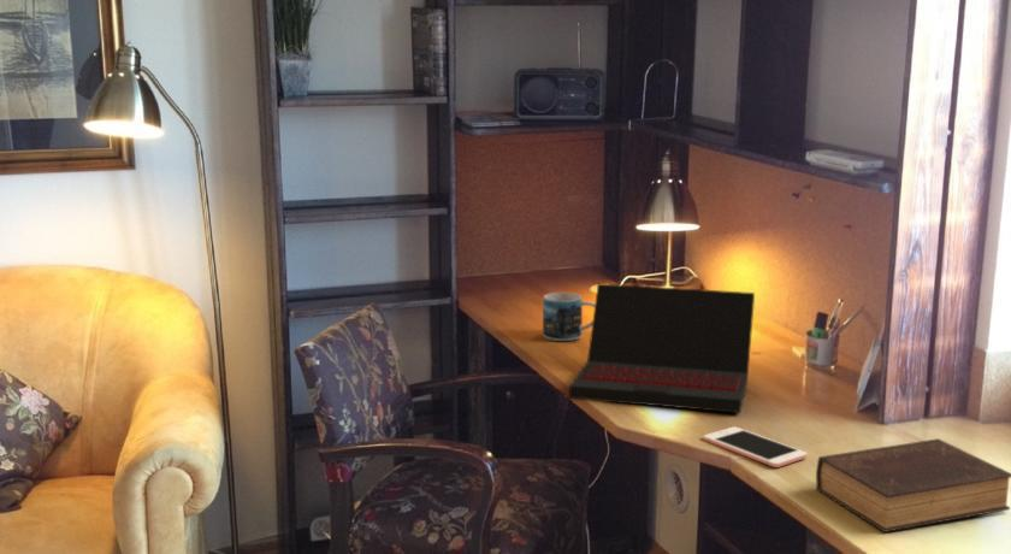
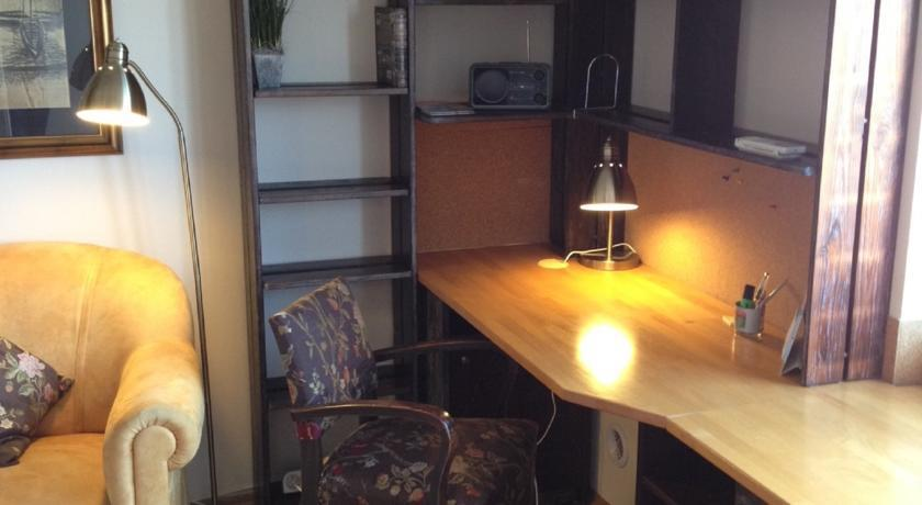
- book [815,437,1011,534]
- cell phone [702,425,808,468]
- laptop [568,283,756,414]
- mug [542,291,596,342]
